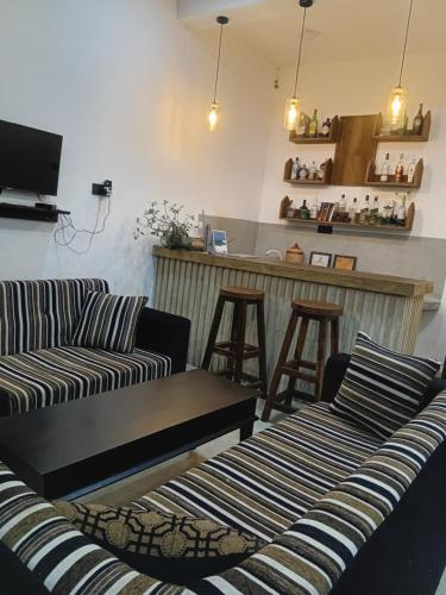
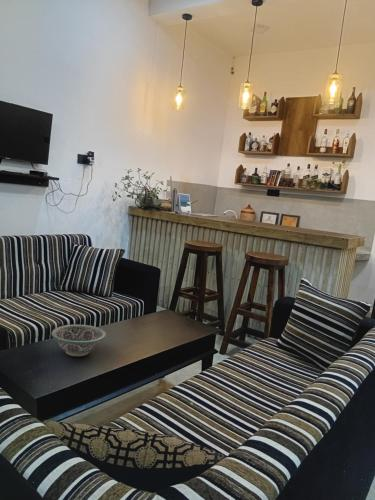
+ bowl [51,324,107,357]
